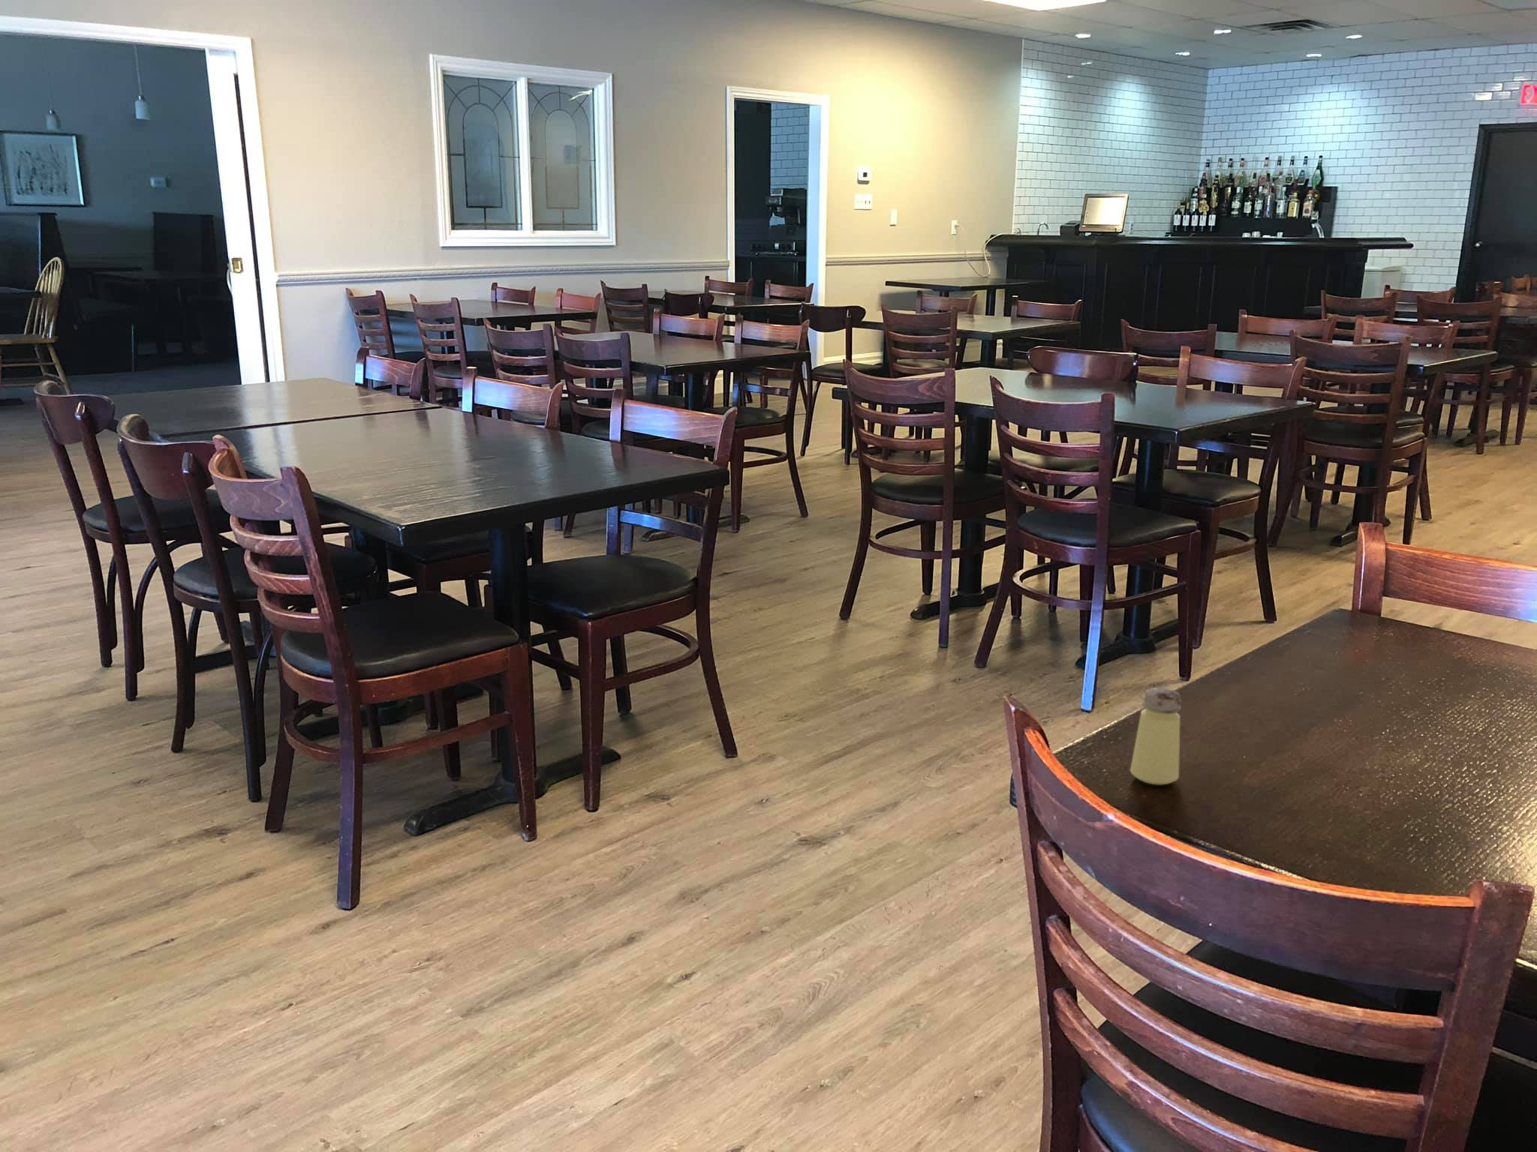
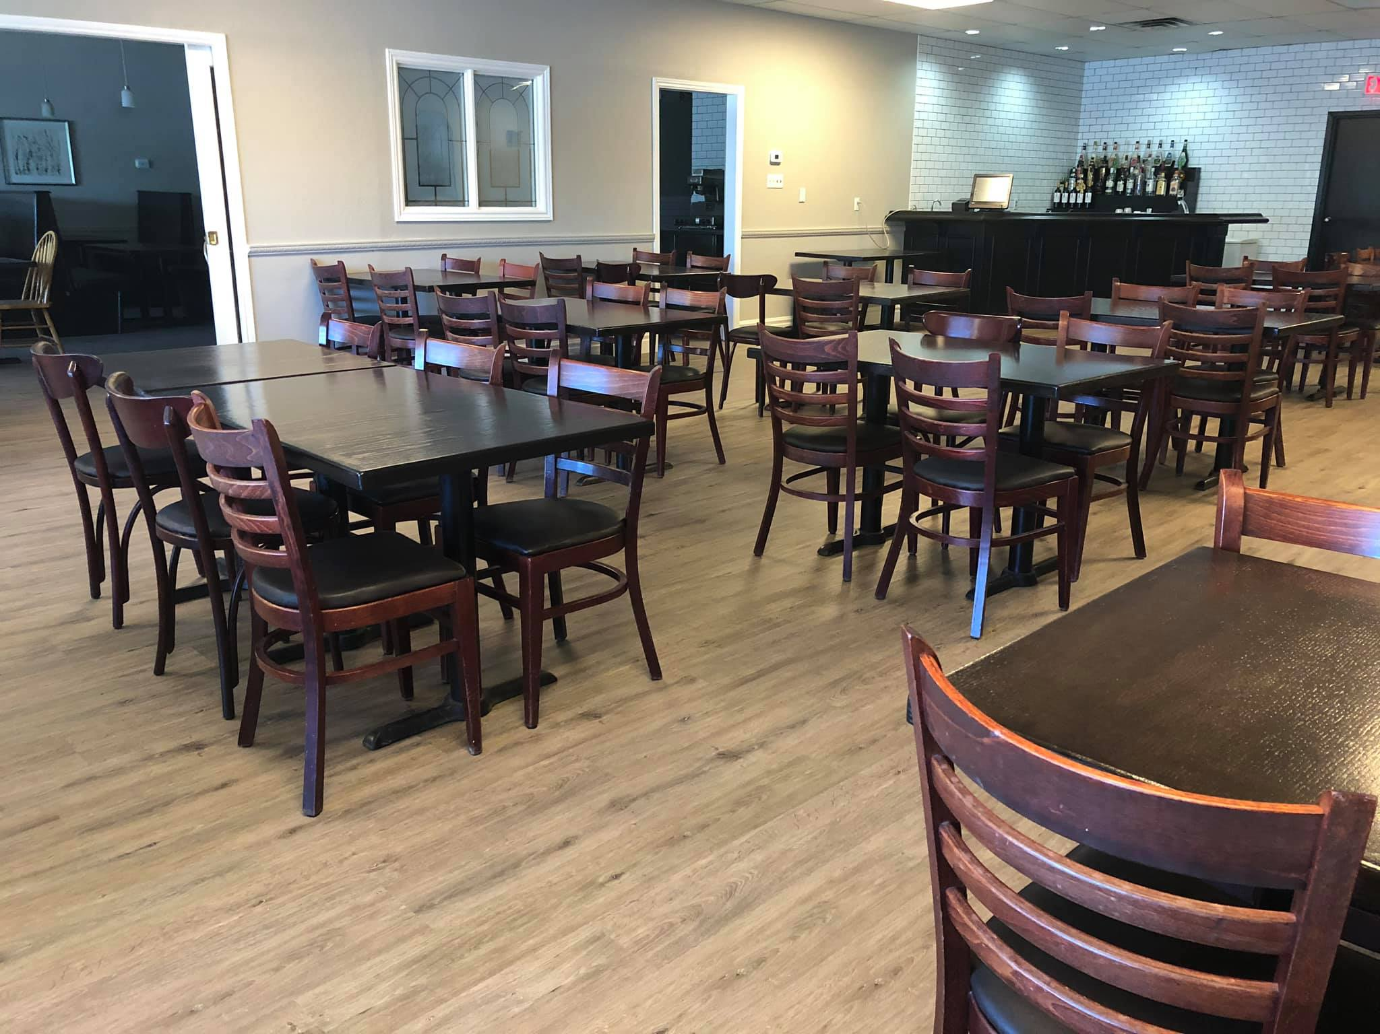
- saltshaker [1129,687,1182,785]
